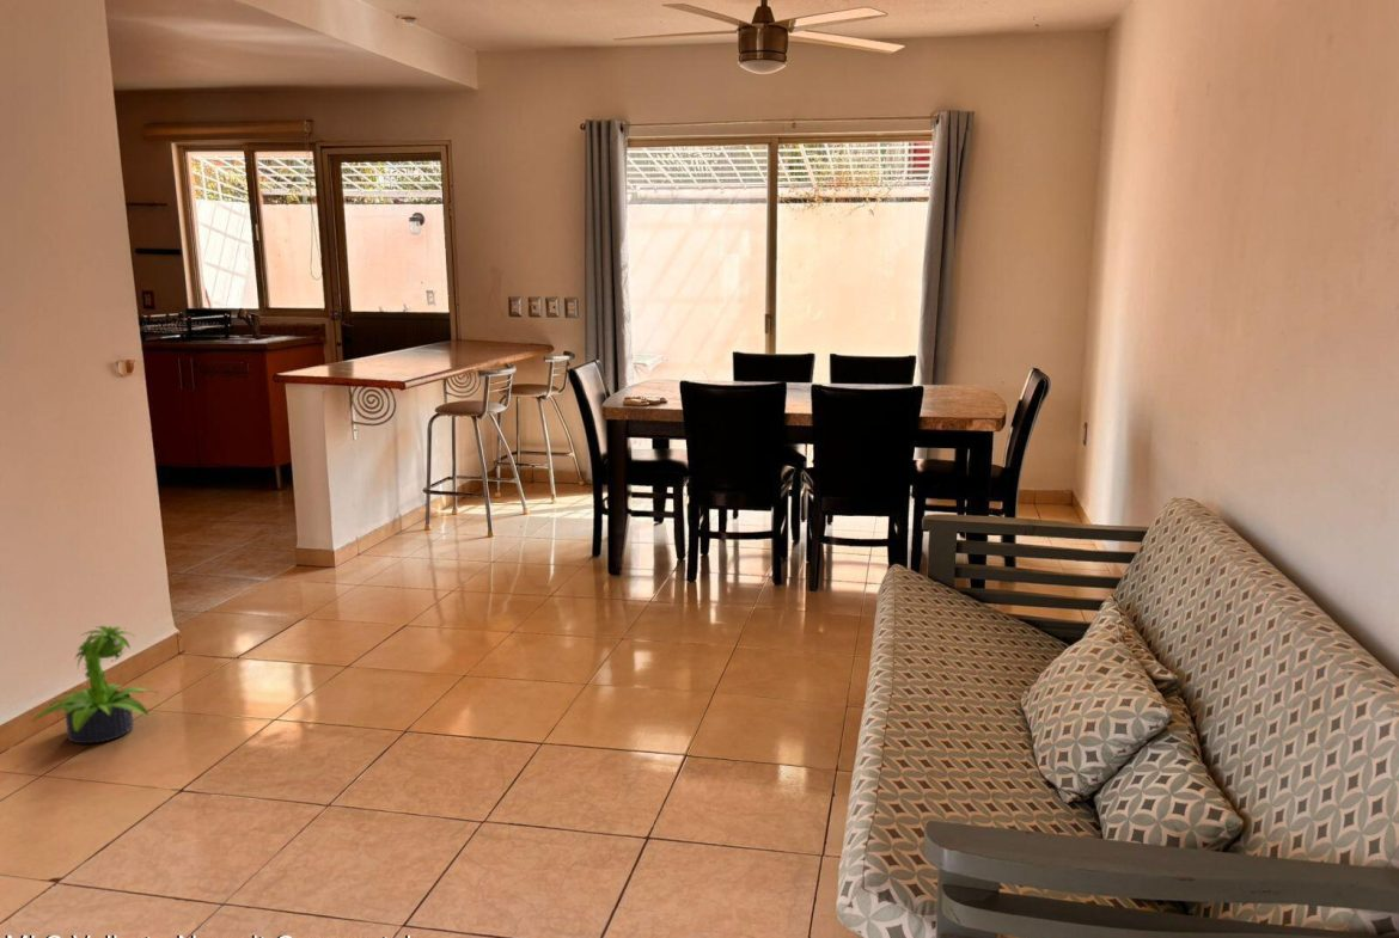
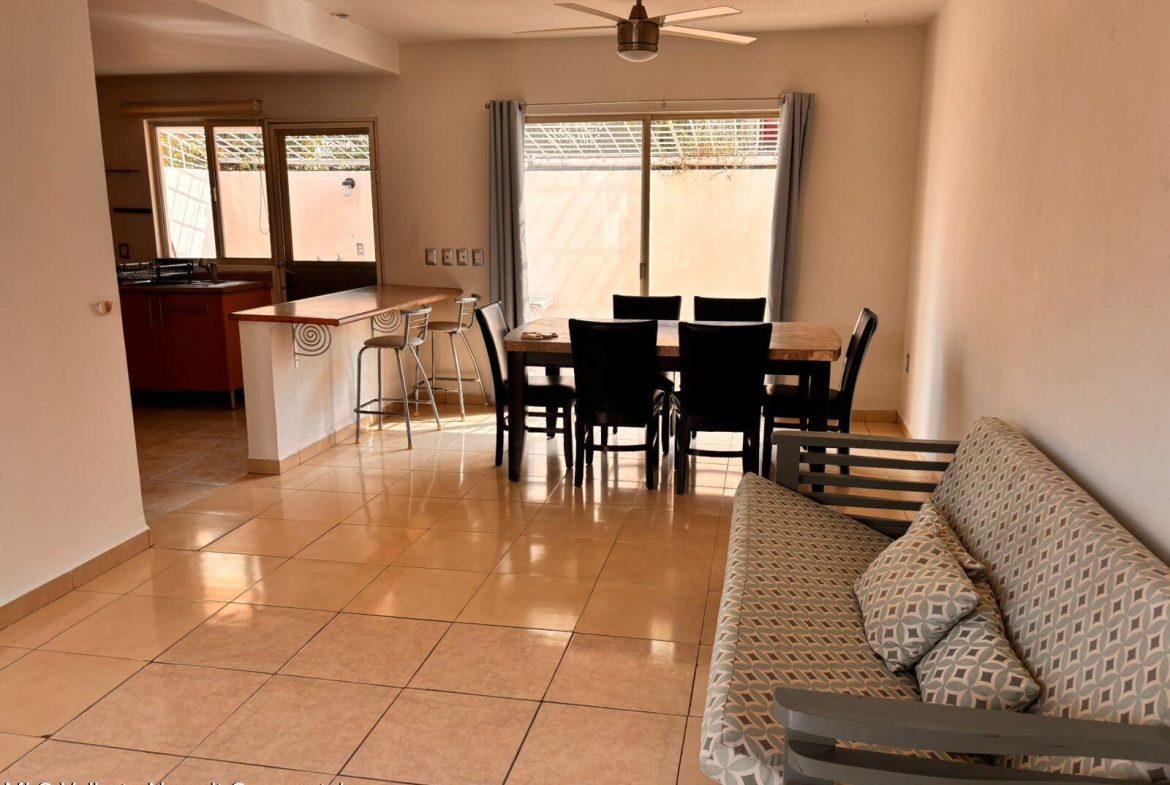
- potted plant [30,625,159,746]
